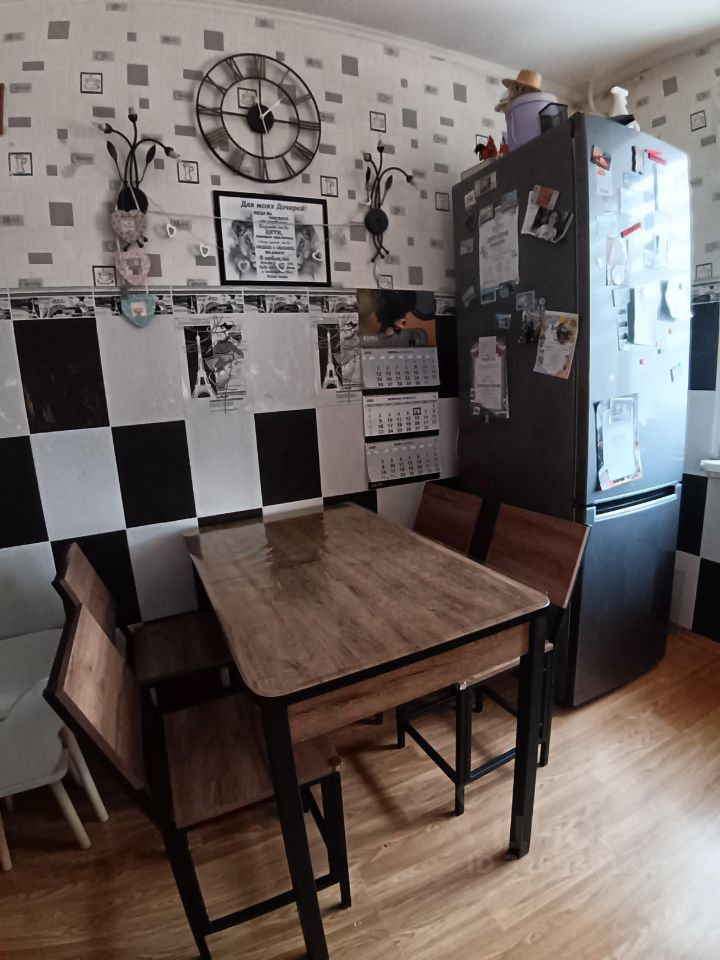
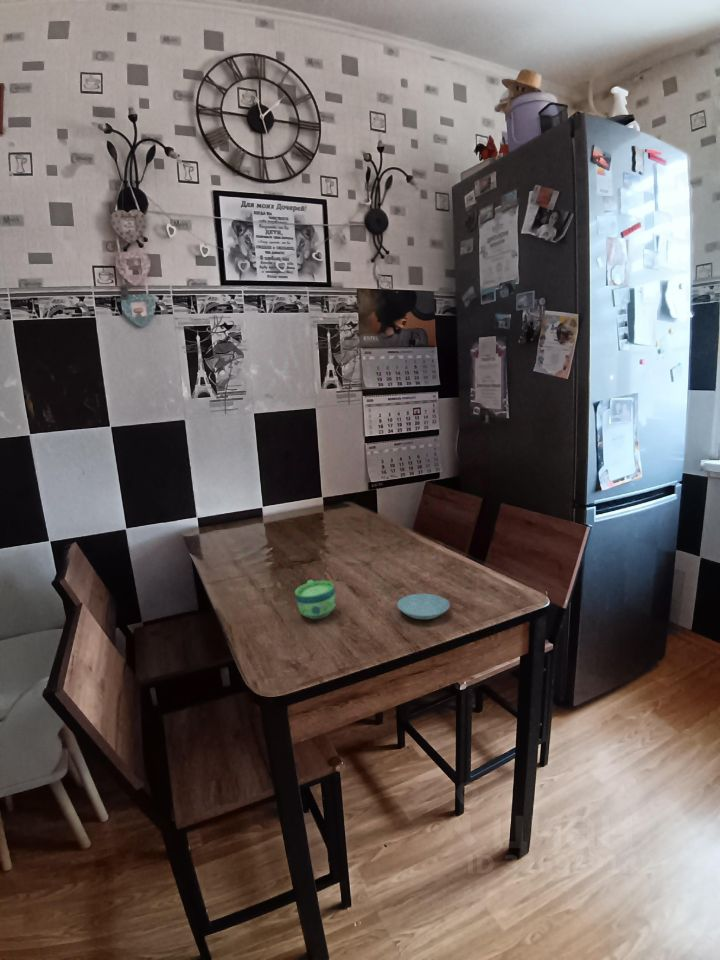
+ saucer [396,593,451,620]
+ cup [294,579,337,620]
